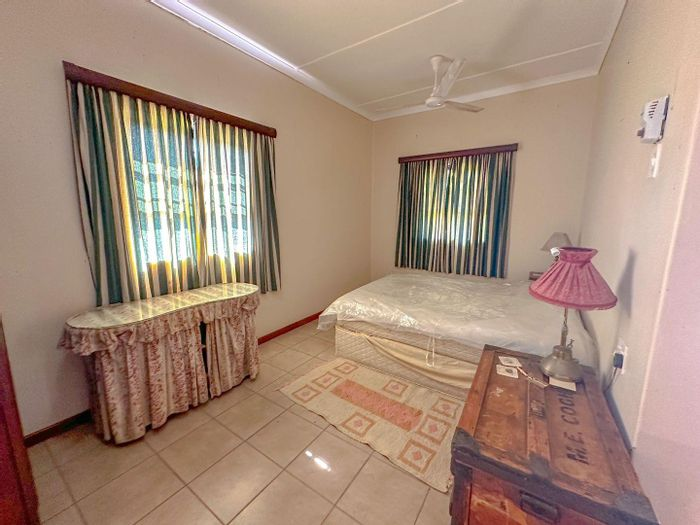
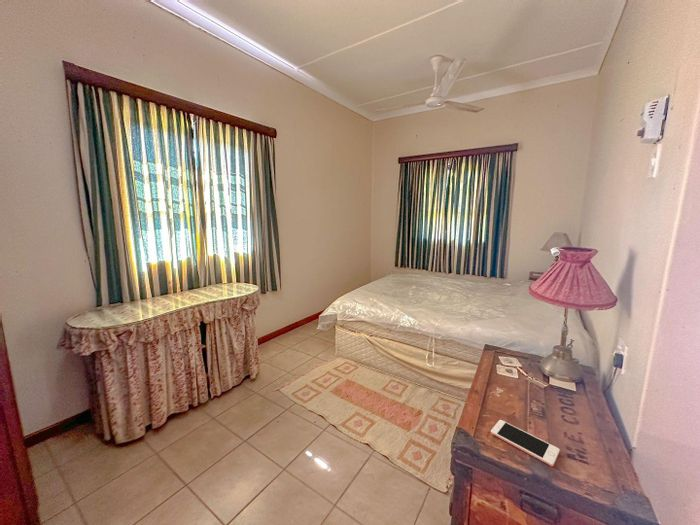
+ cell phone [490,419,561,467]
